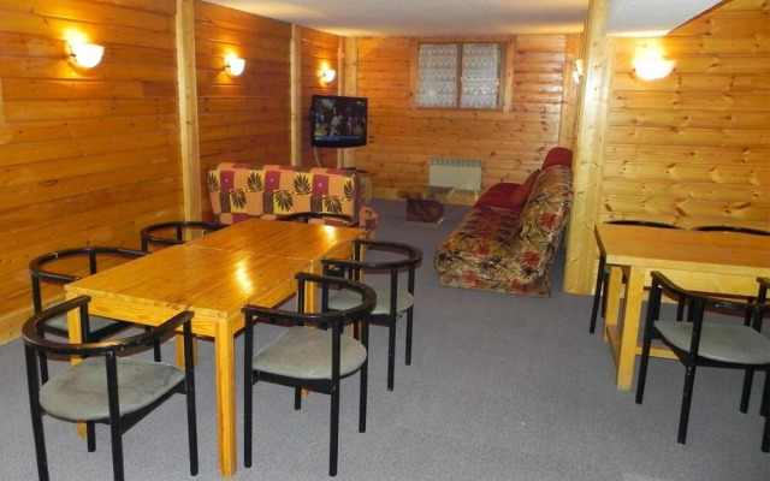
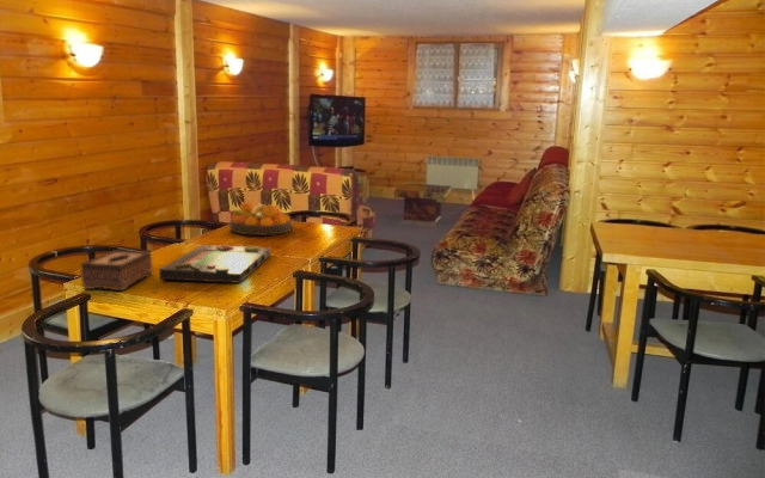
+ fruit bowl [228,201,293,237]
+ tissue box [80,249,153,292]
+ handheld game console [158,244,271,284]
